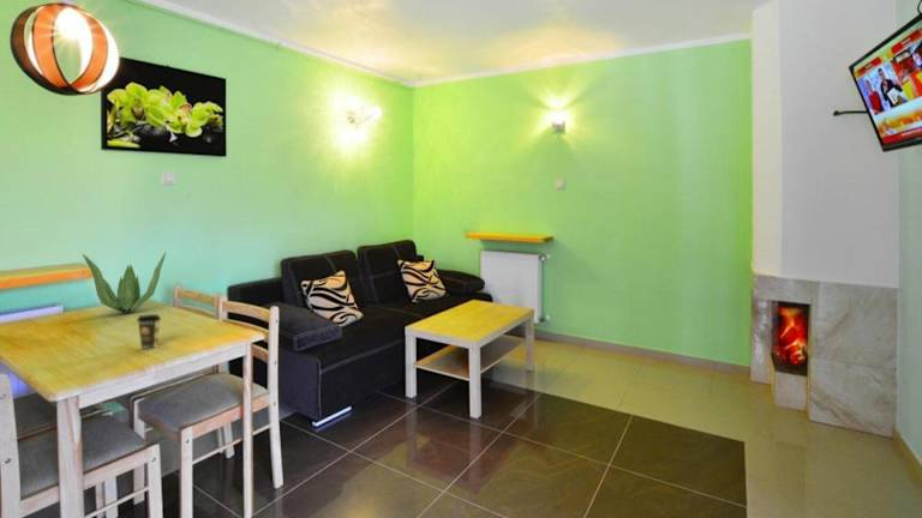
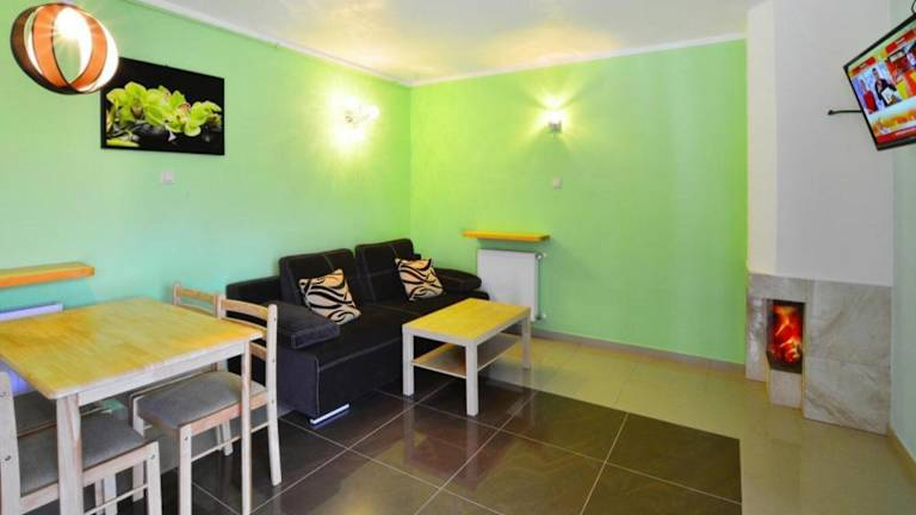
- plant [82,252,167,314]
- coffee cup [136,313,162,350]
